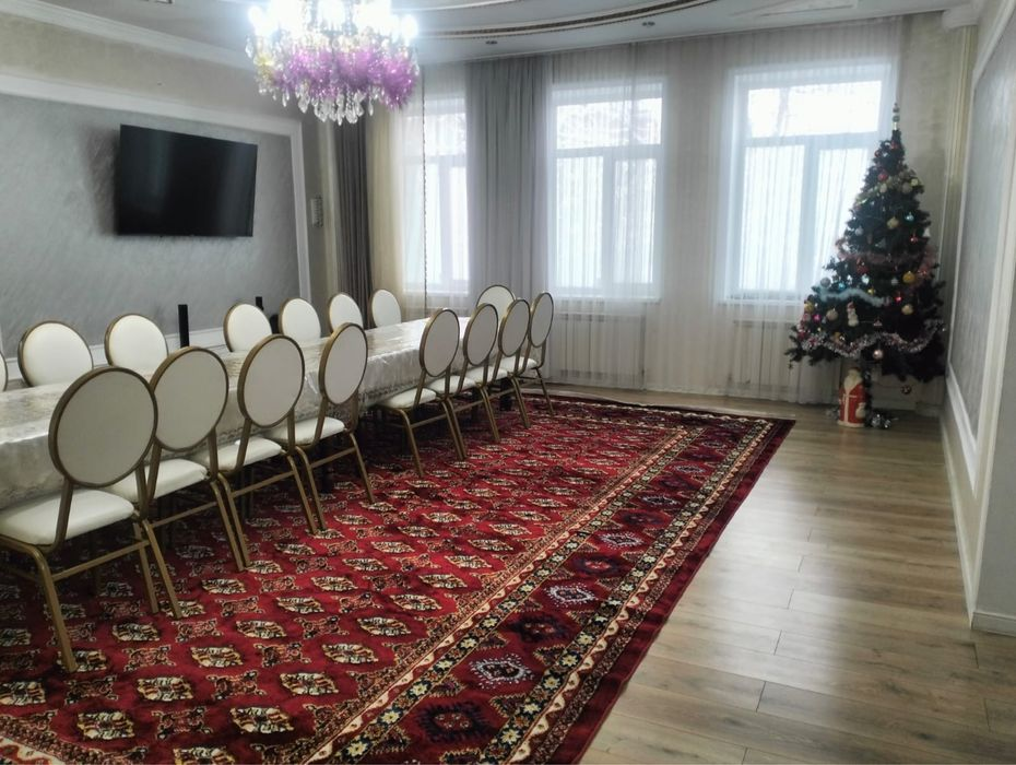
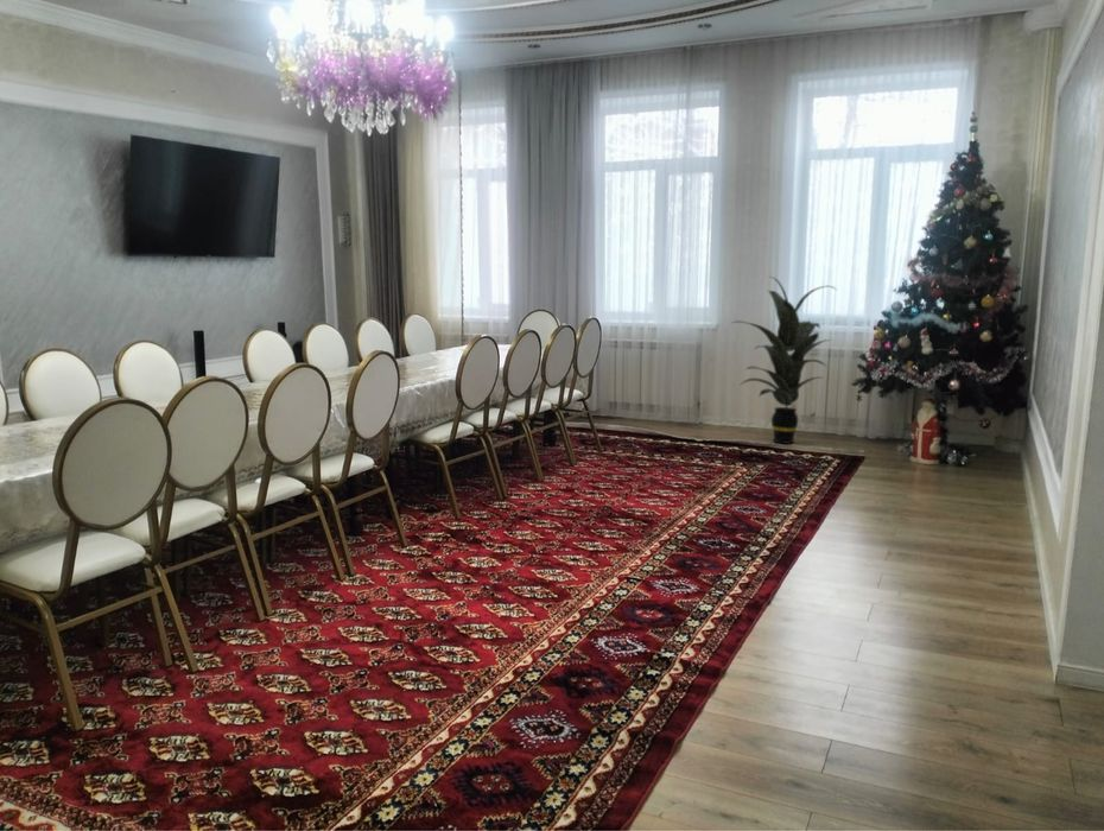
+ indoor plant [731,275,838,445]
